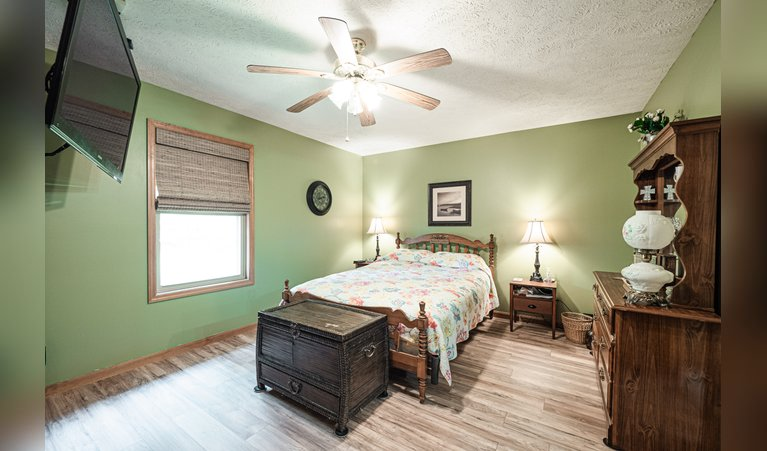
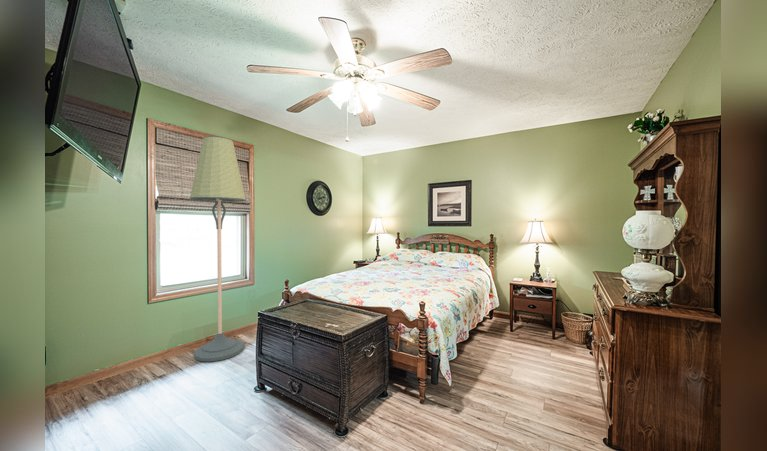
+ floor lamp [189,135,247,363]
